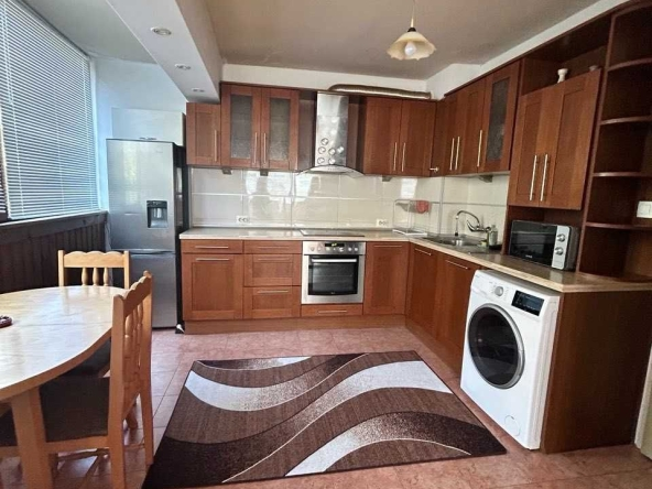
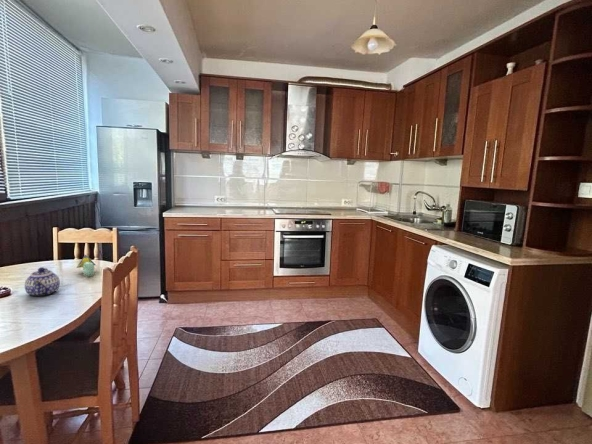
+ bust sculpture [75,254,97,277]
+ teapot [24,266,61,297]
